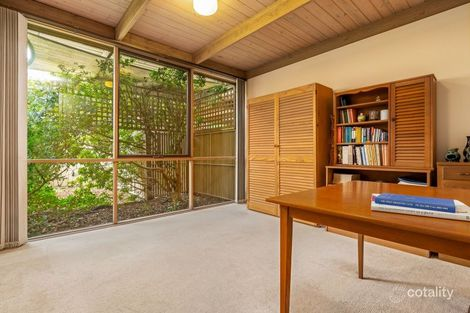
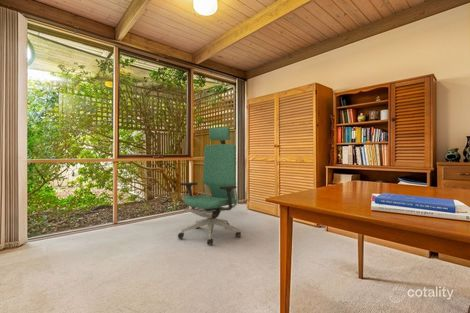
+ chair [177,126,242,246]
